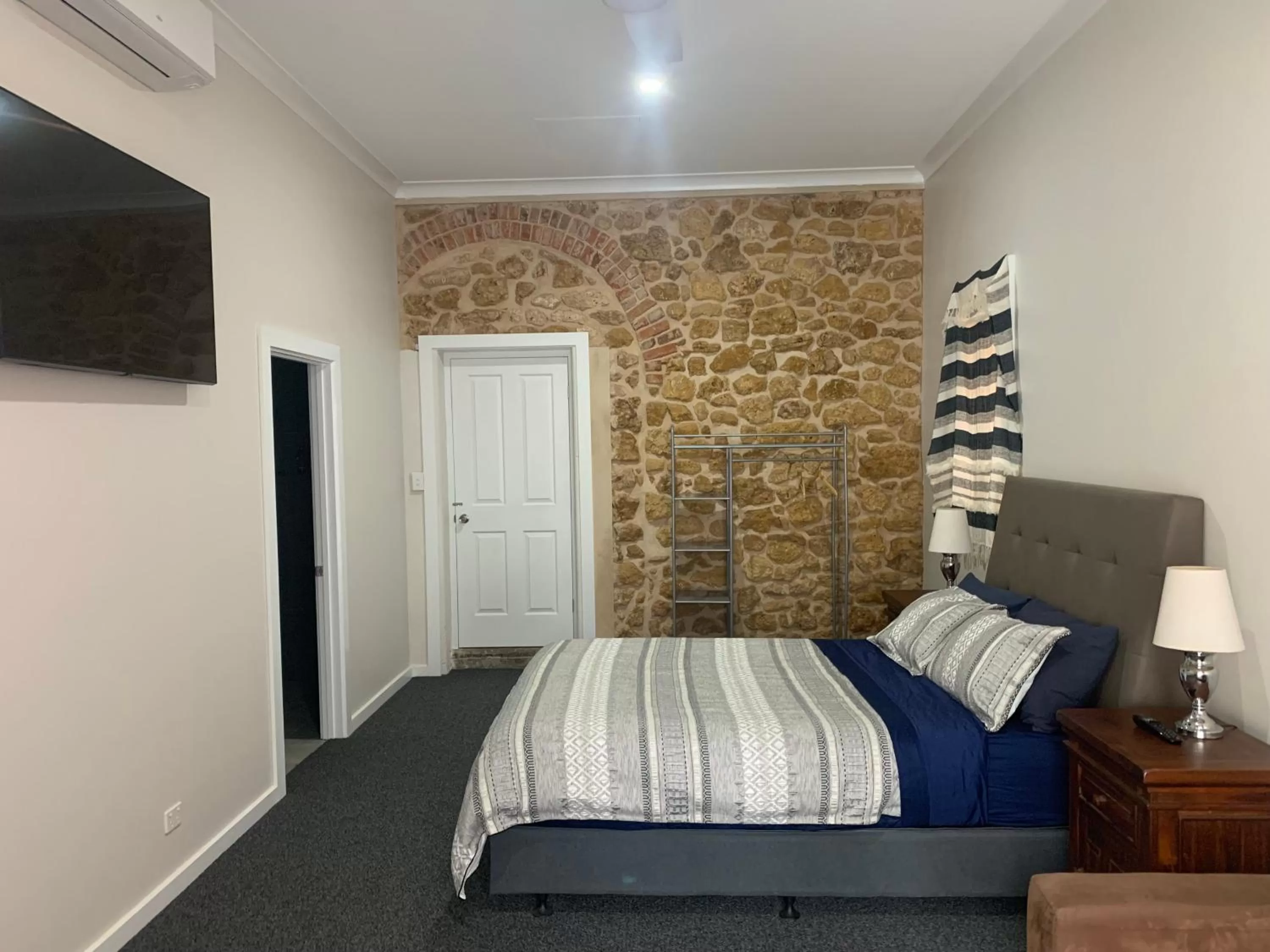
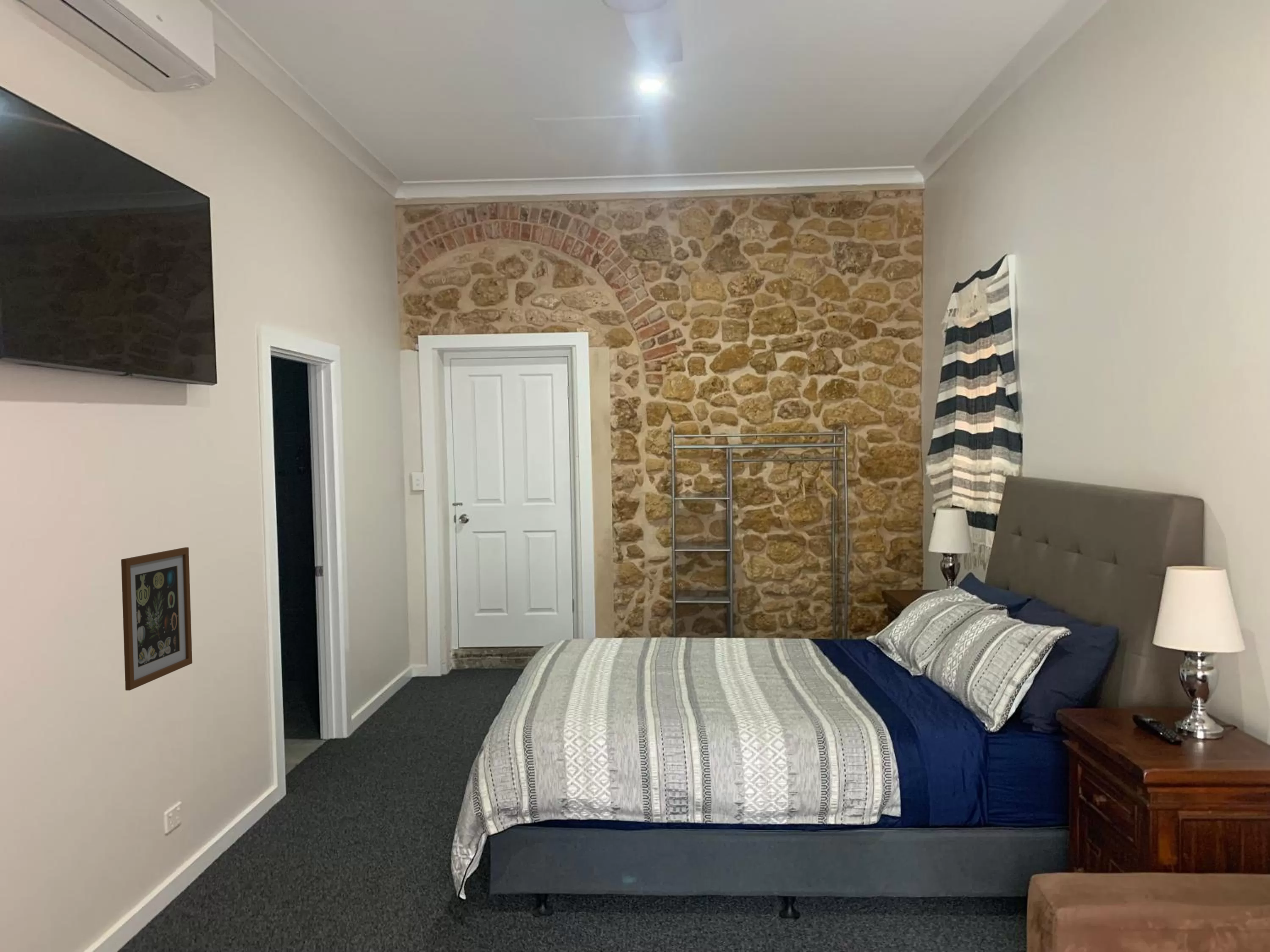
+ wall art [121,547,193,691]
